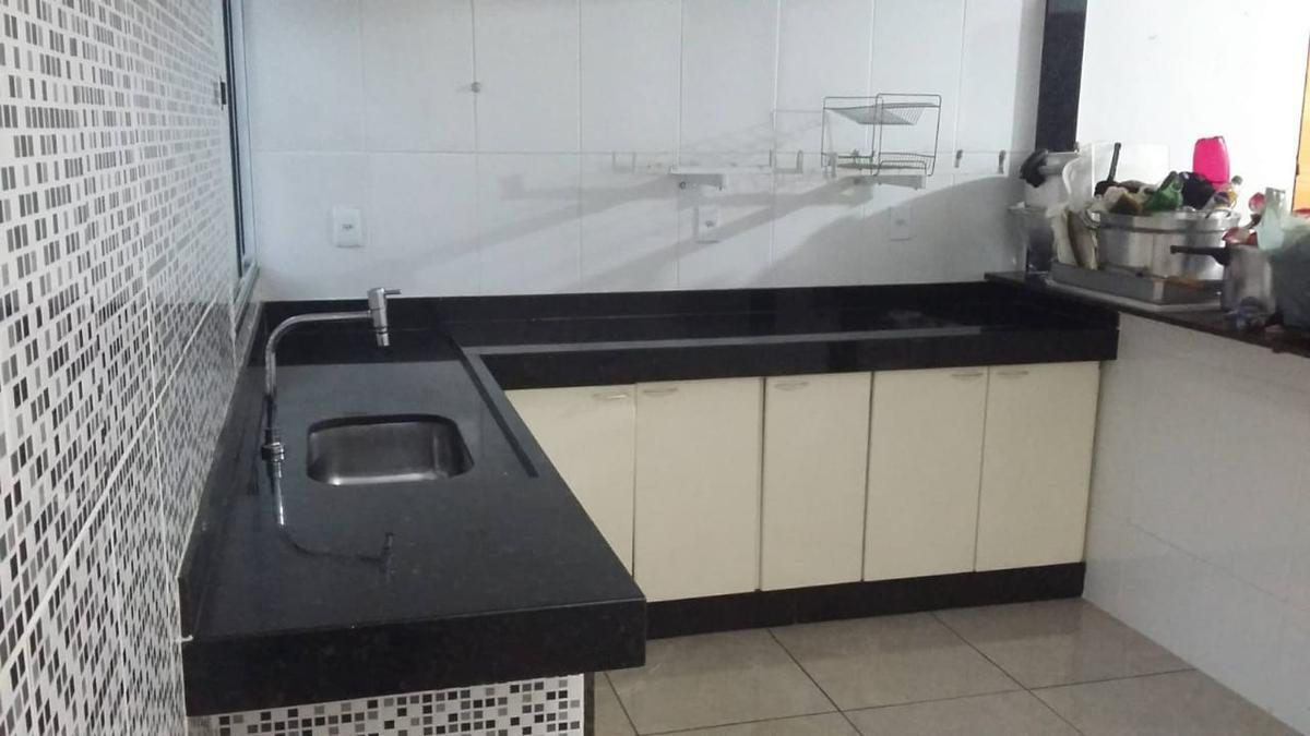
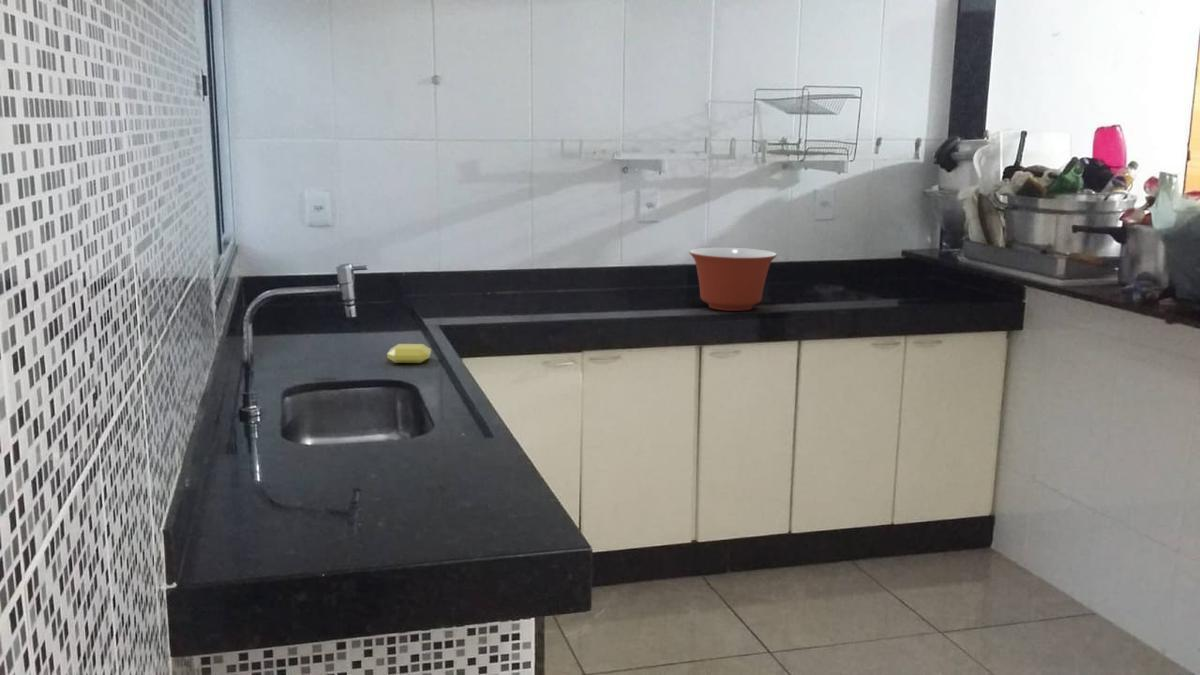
+ mixing bowl [688,247,778,312]
+ soap bar [386,343,432,364]
